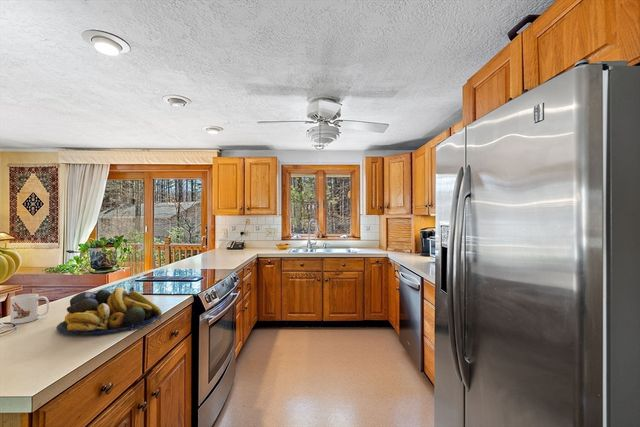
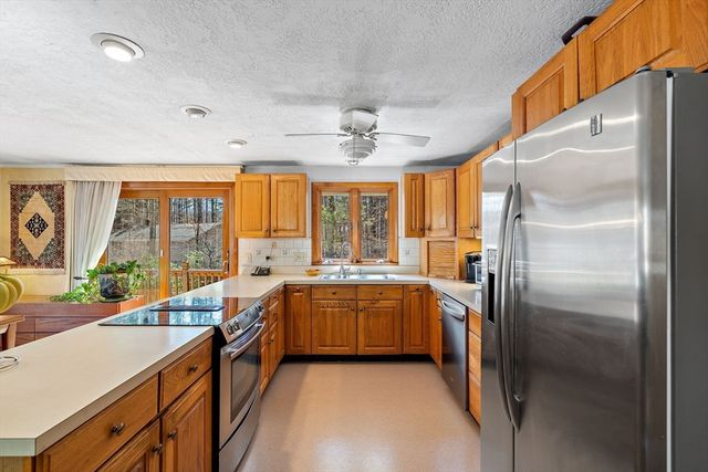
- mug [10,293,50,325]
- fruit bowl [56,286,163,336]
